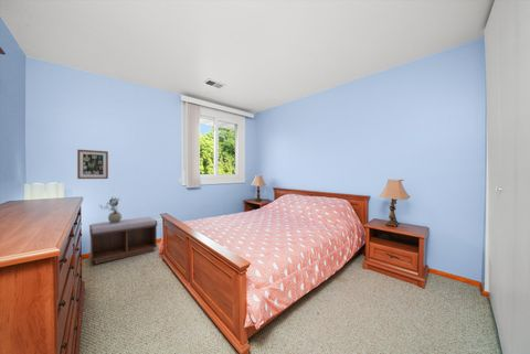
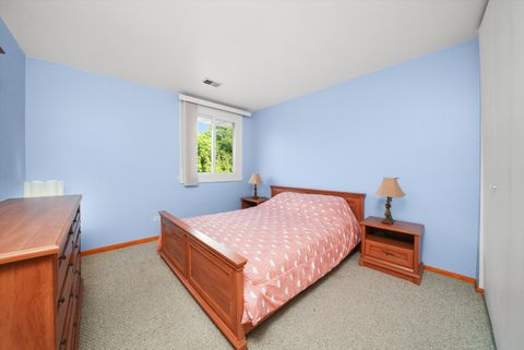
- potted plant [98,195,123,224]
- bench [88,216,158,265]
- wall art [76,149,109,180]
